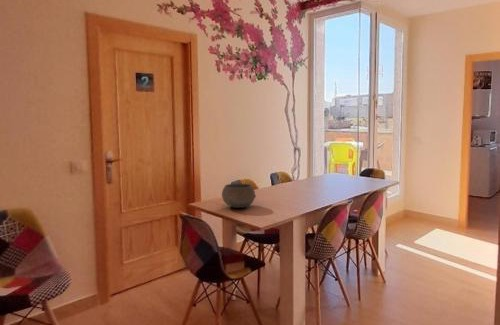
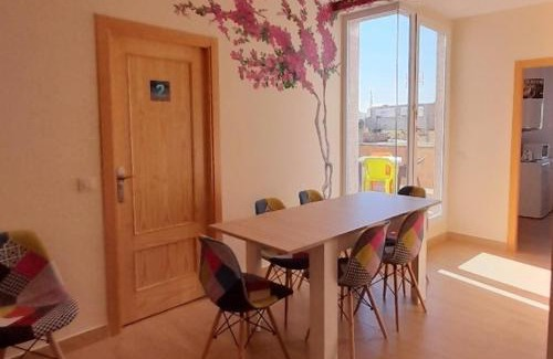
- bowl [221,183,257,209]
